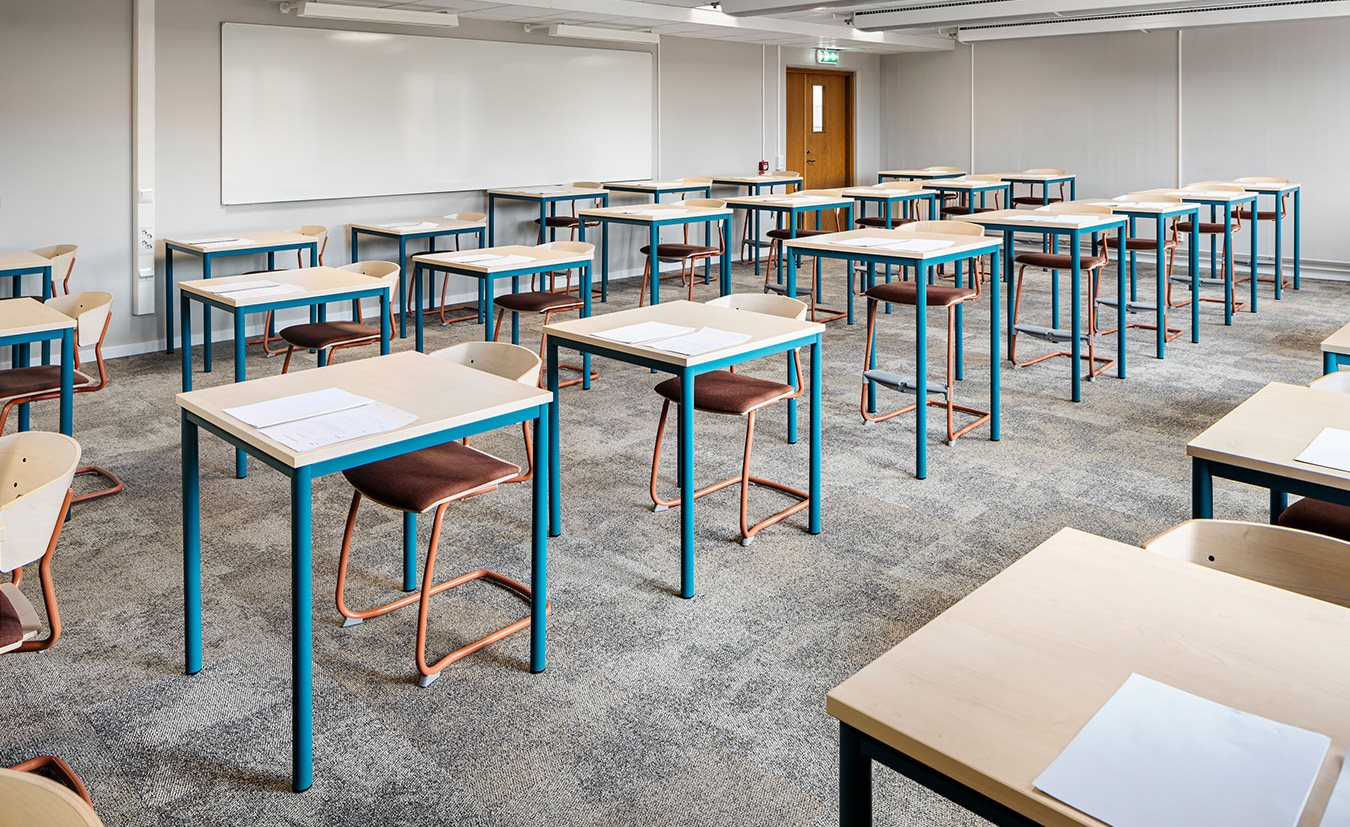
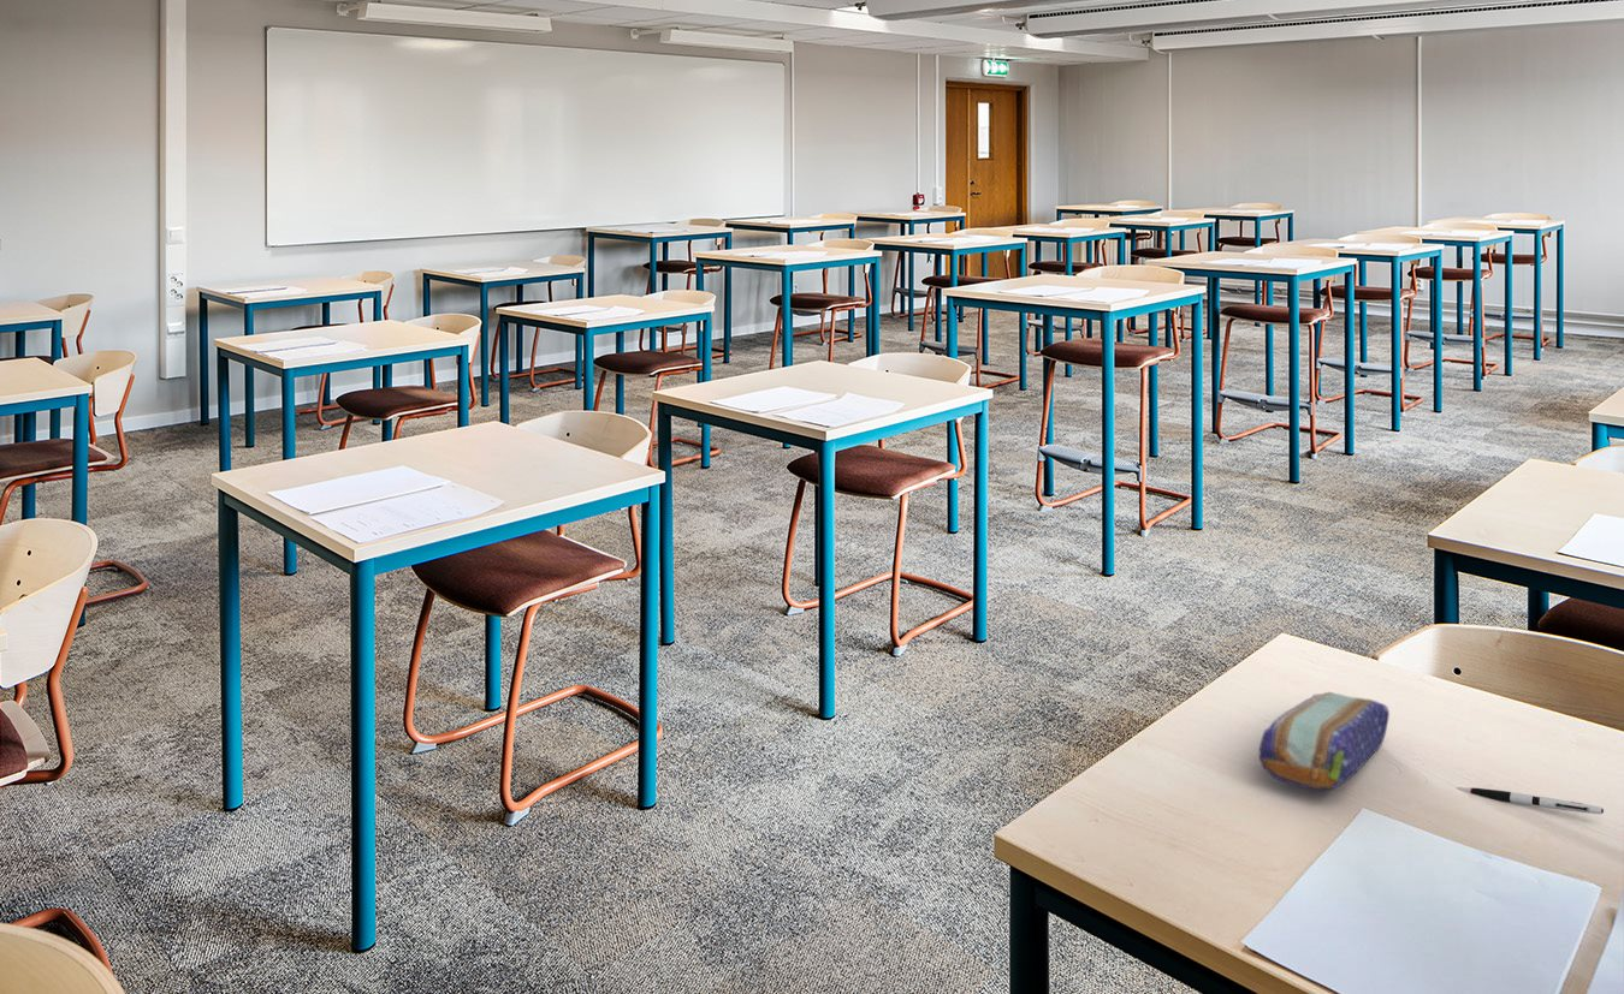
+ pencil case [1258,691,1391,791]
+ pen [1456,786,1605,815]
